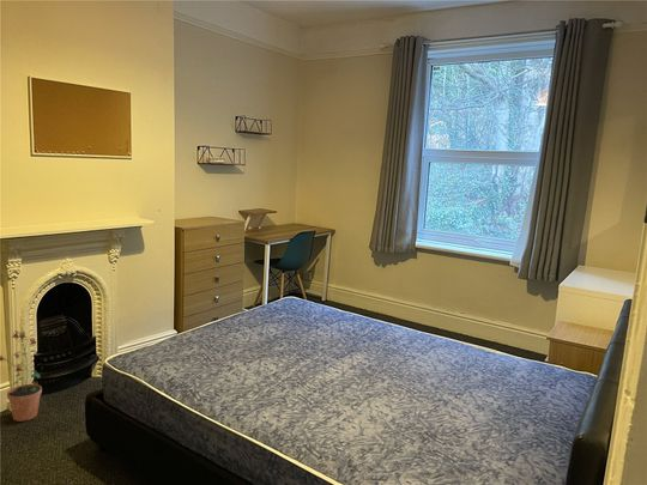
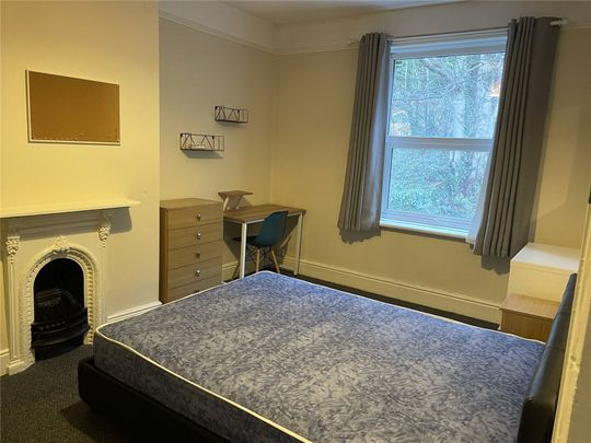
- potted plant [0,331,43,423]
